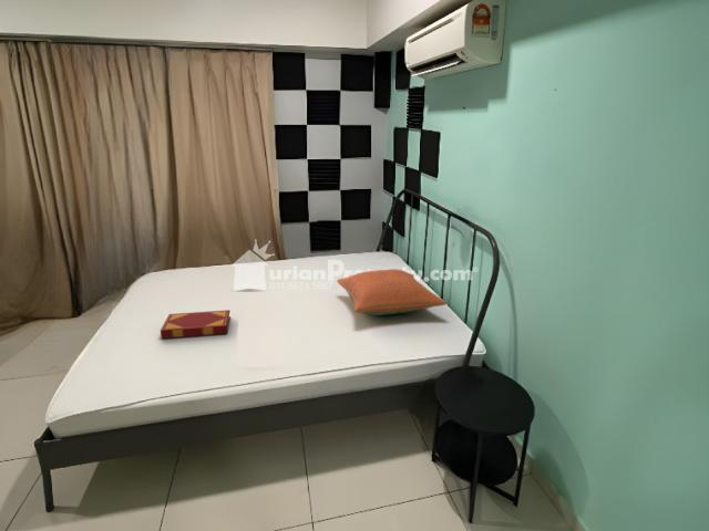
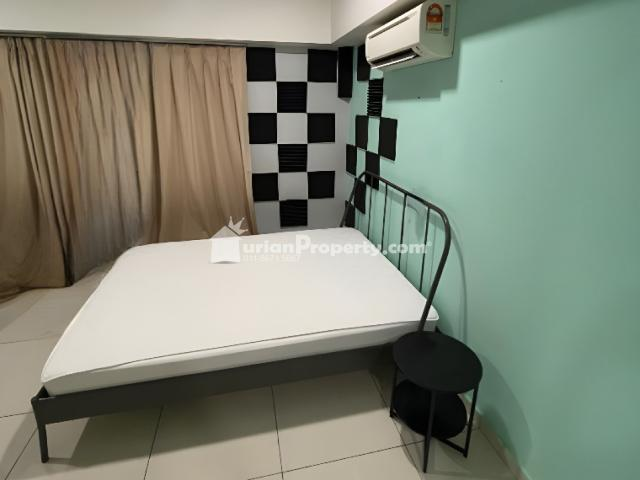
- hardback book [160,309,232,340]
- pillow [336,268,448,316]
